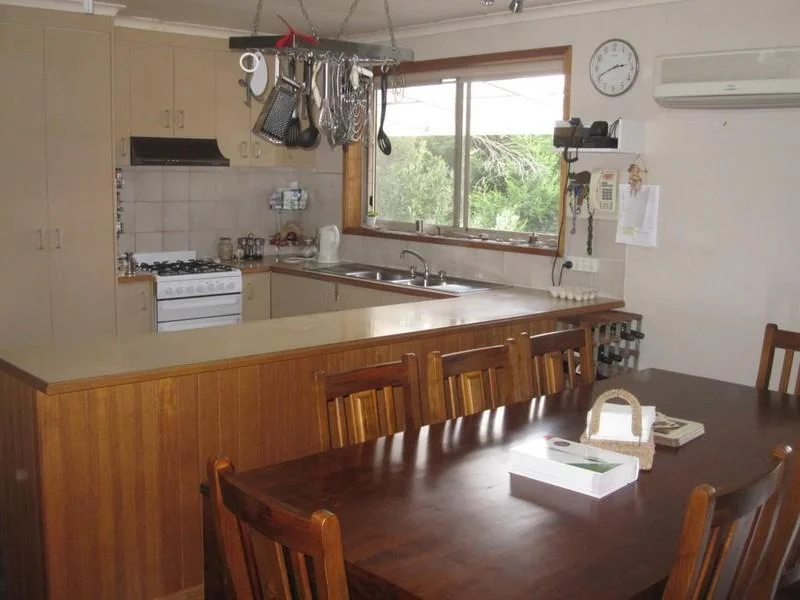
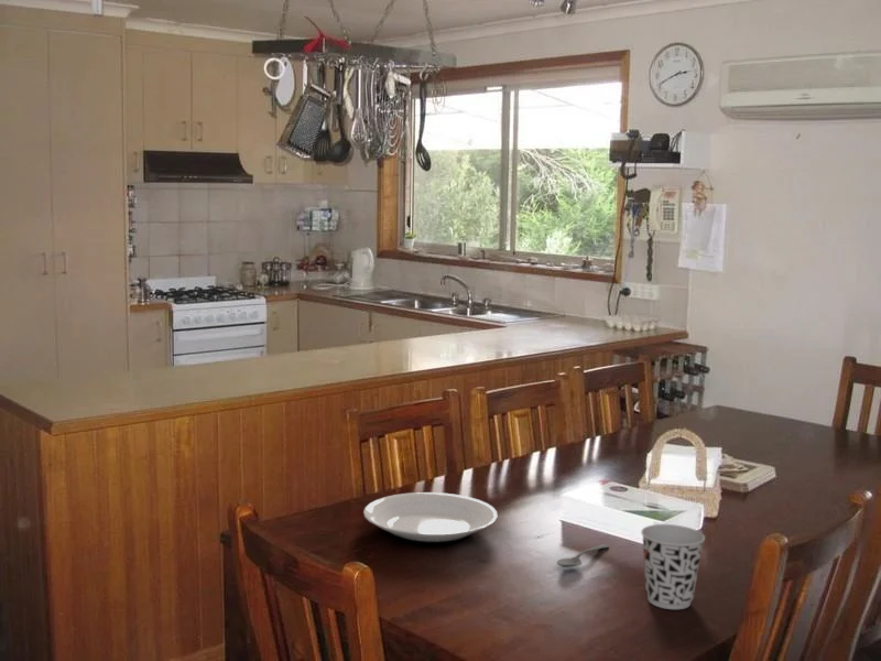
+ plate [362,491,498,546]
+ spoon [556,543,610,568]
+ cup [640,523,706,610]
